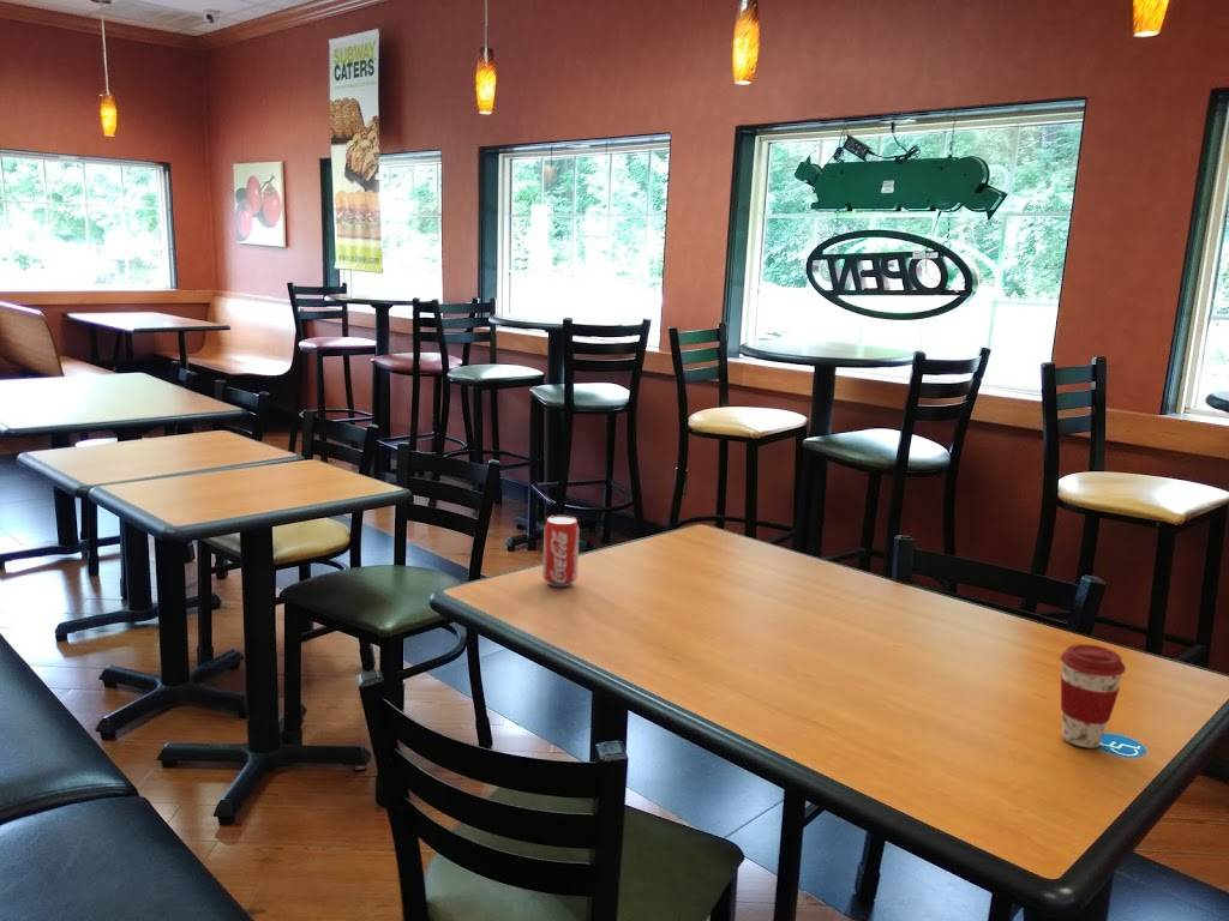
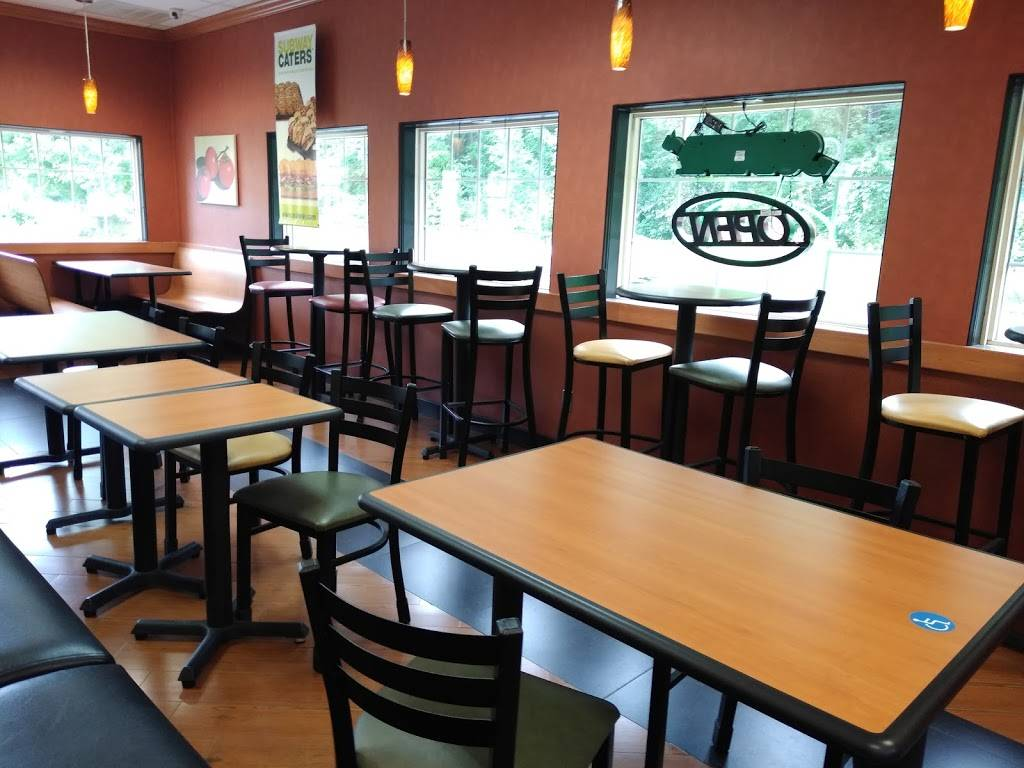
- coffee cup [1059,643,1127,748]
- beverage can [541,514,581,588]
